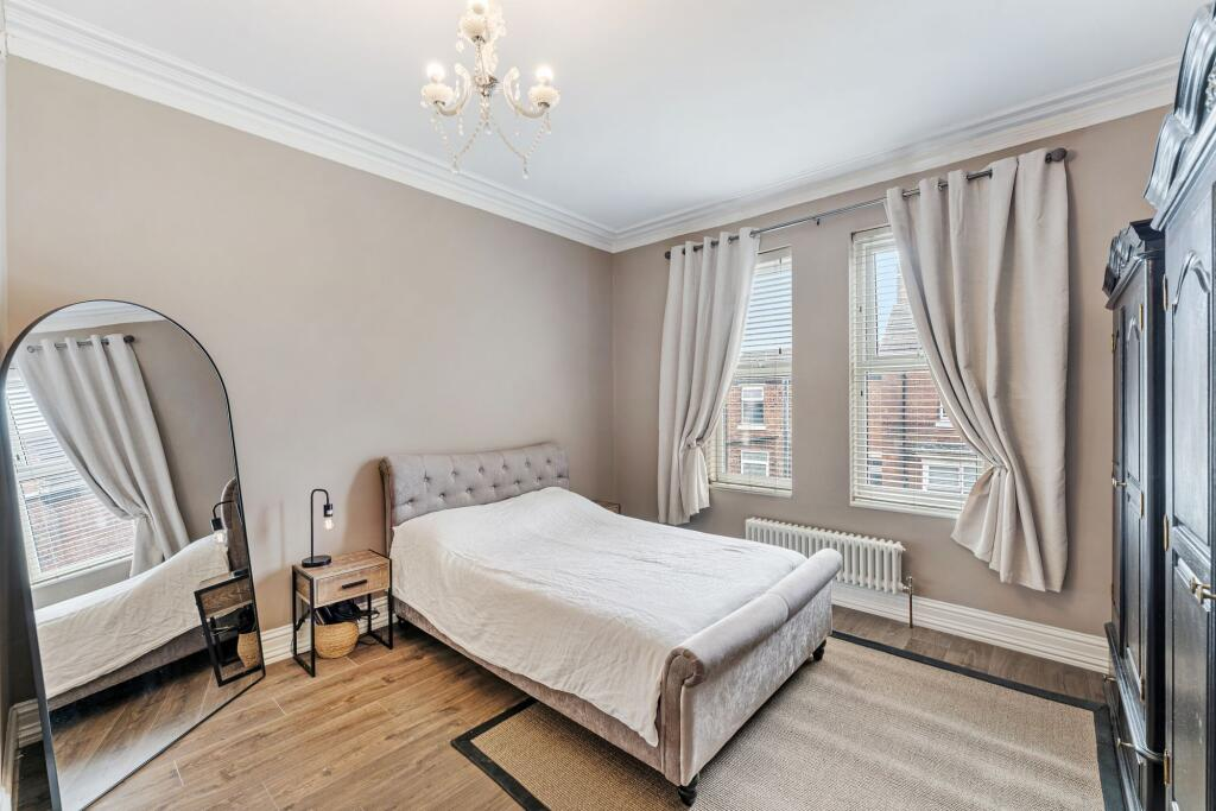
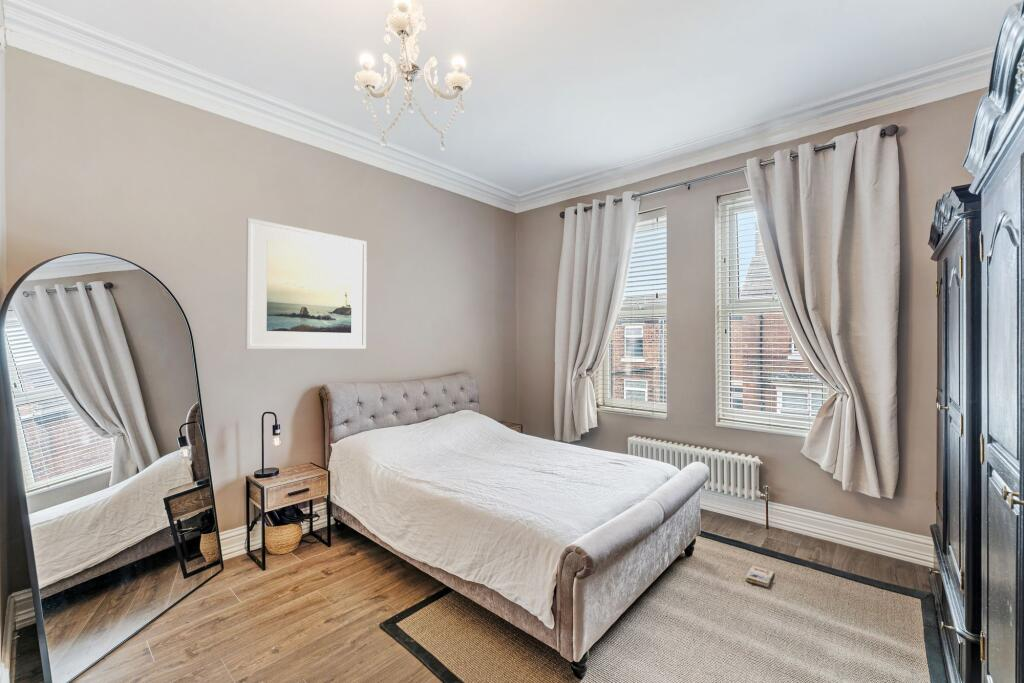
+ paperback book [744,565,775,589]
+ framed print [244,217,368,350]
